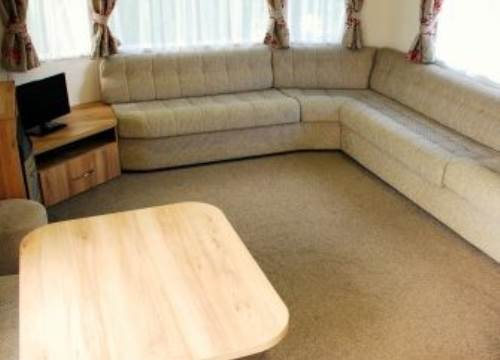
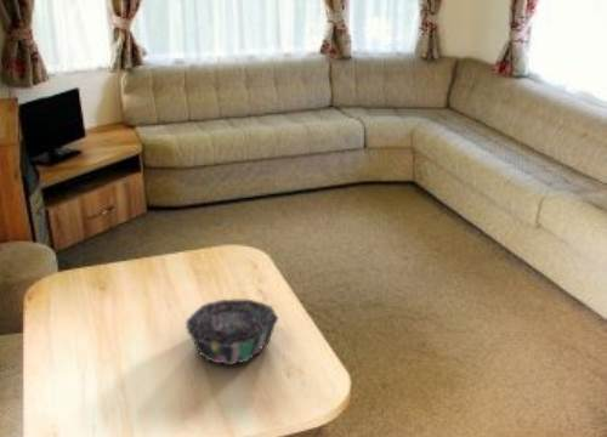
+ decorative bowl [185,299,279,367]
